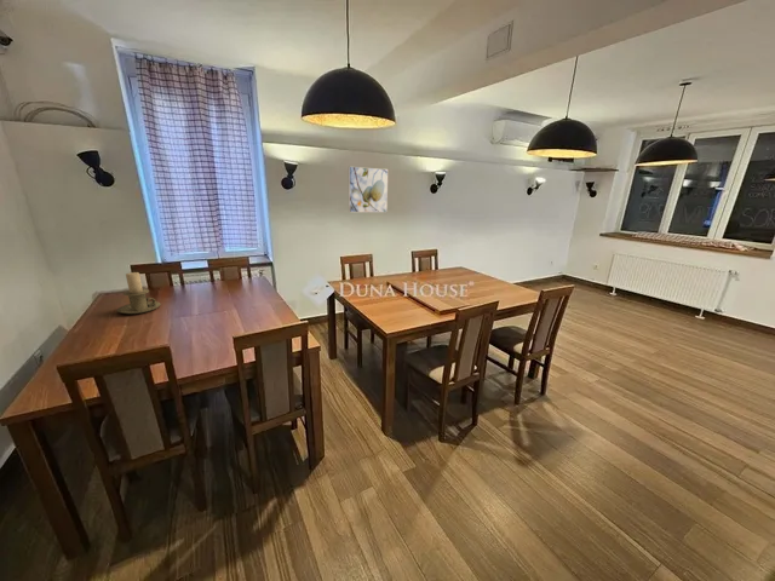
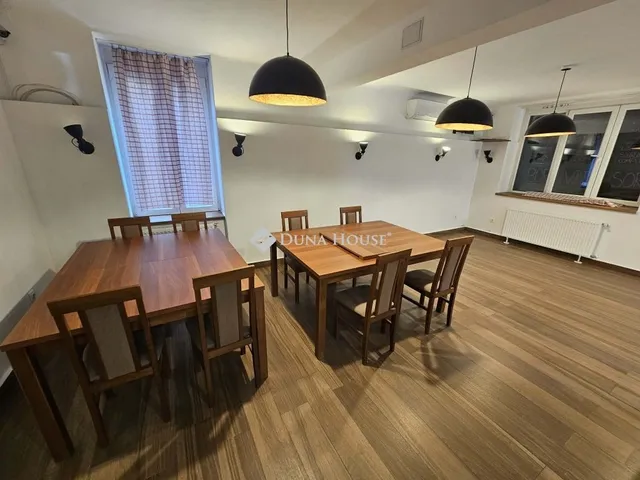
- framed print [348,166,389,213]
- candle holder [115,271,162,315]
